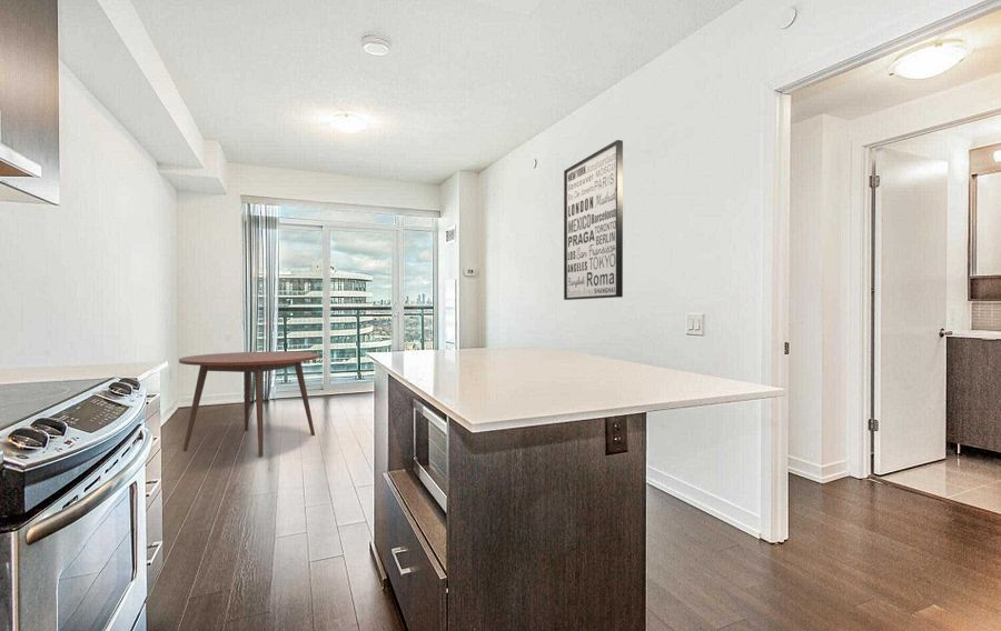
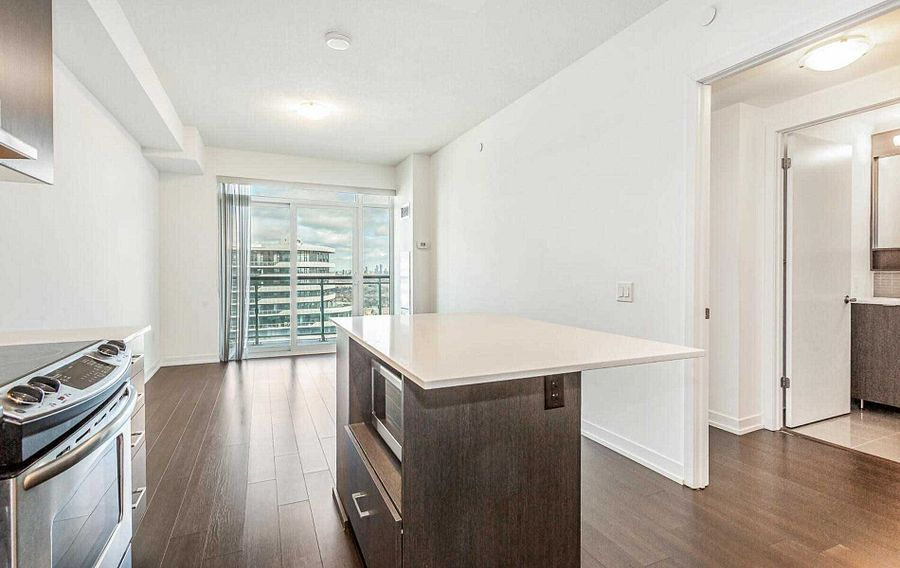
- dining table [178,351,320,458]
- wall art [563,139,624,301]
